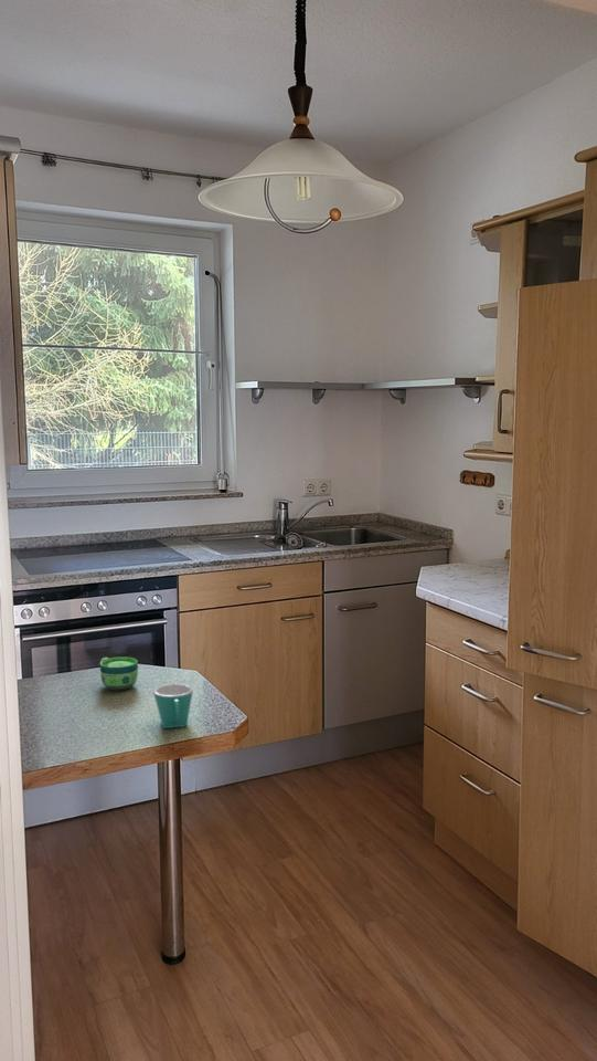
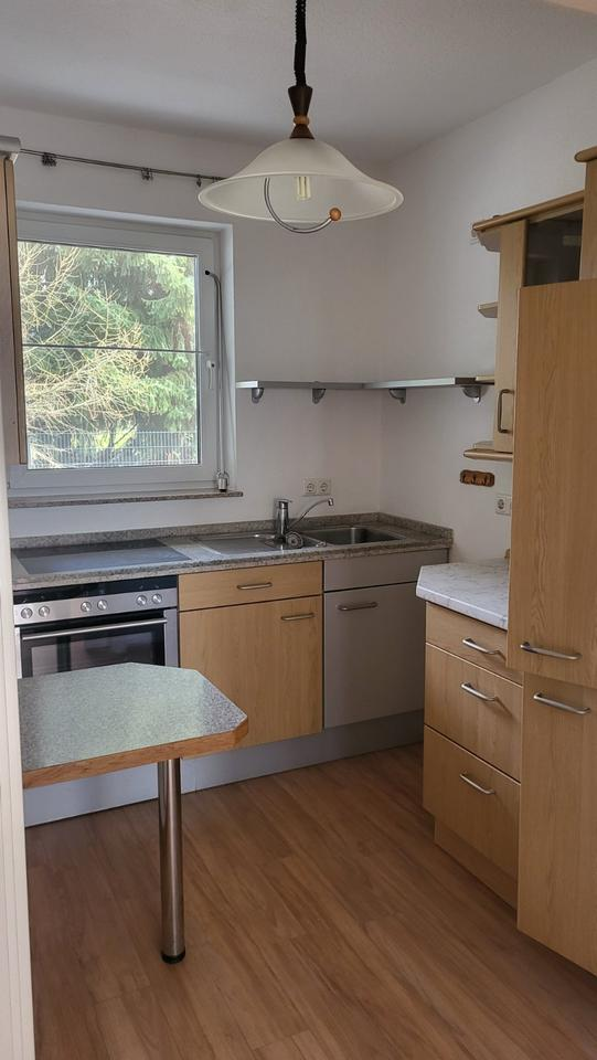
- mug [152,683,194,729]
- cup [99,655,139,692]
